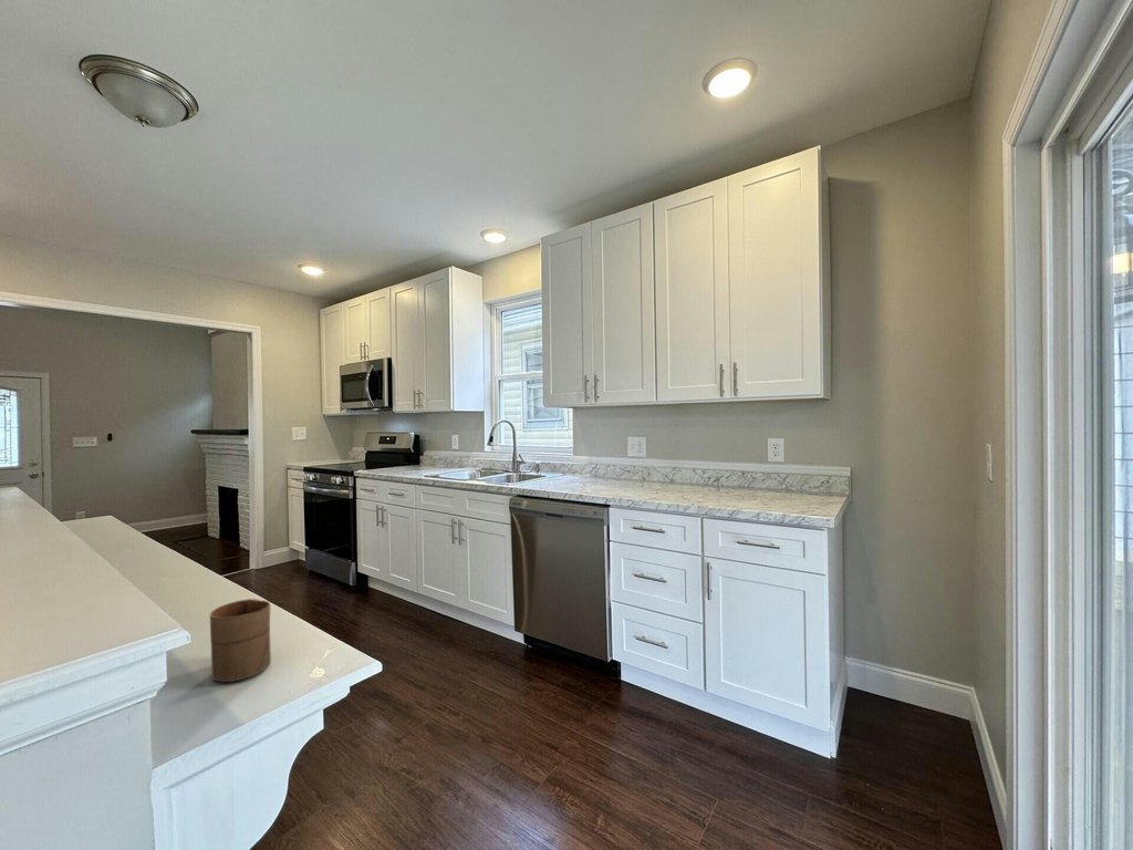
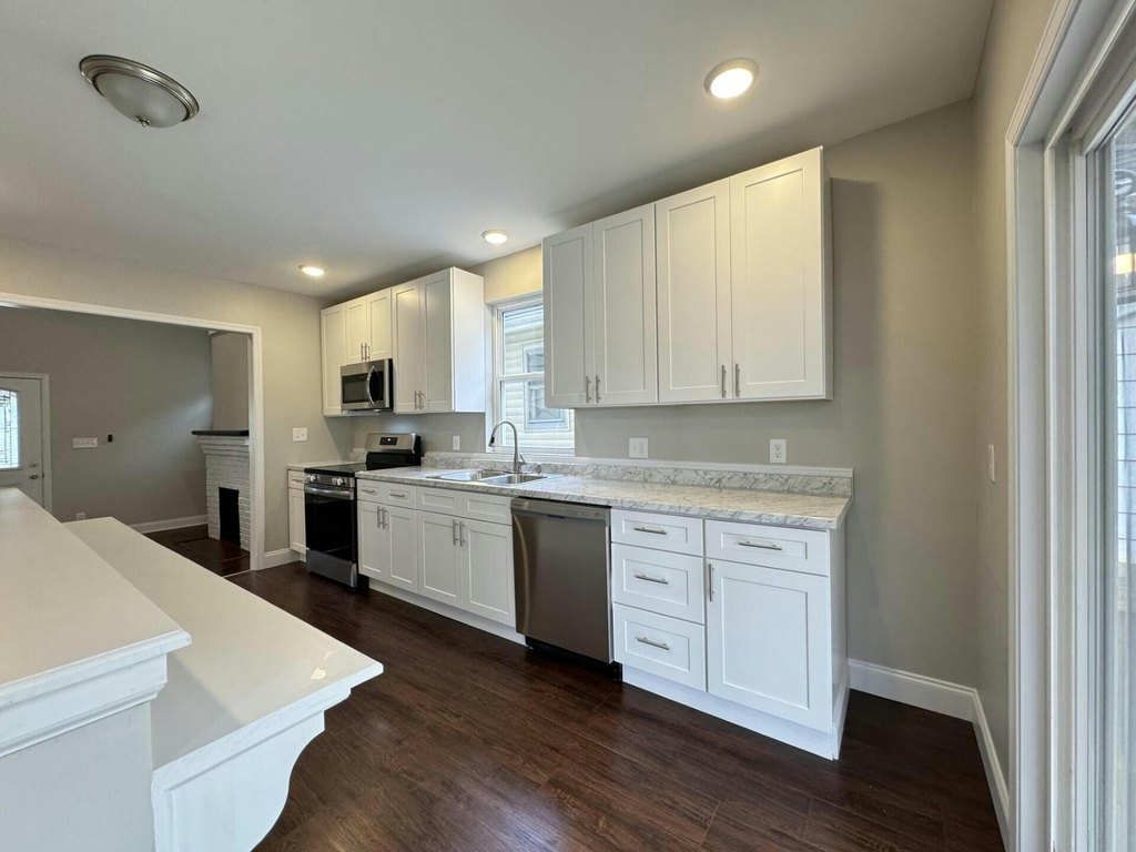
- cup [209,598,272,683]
